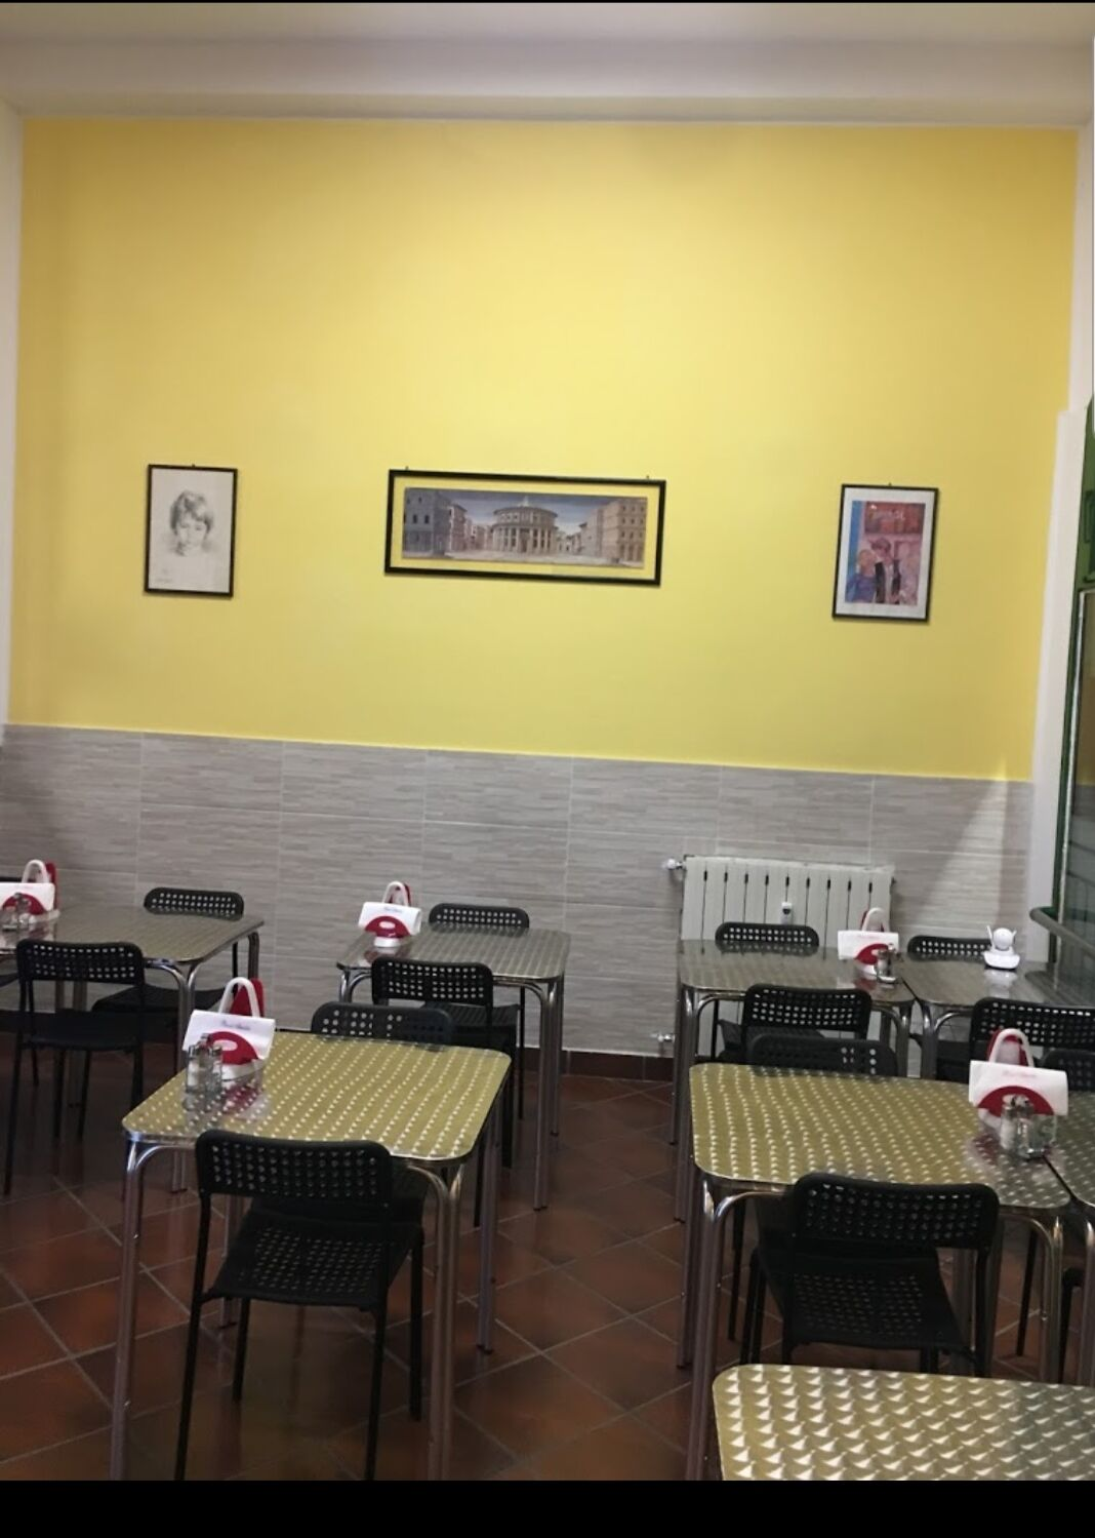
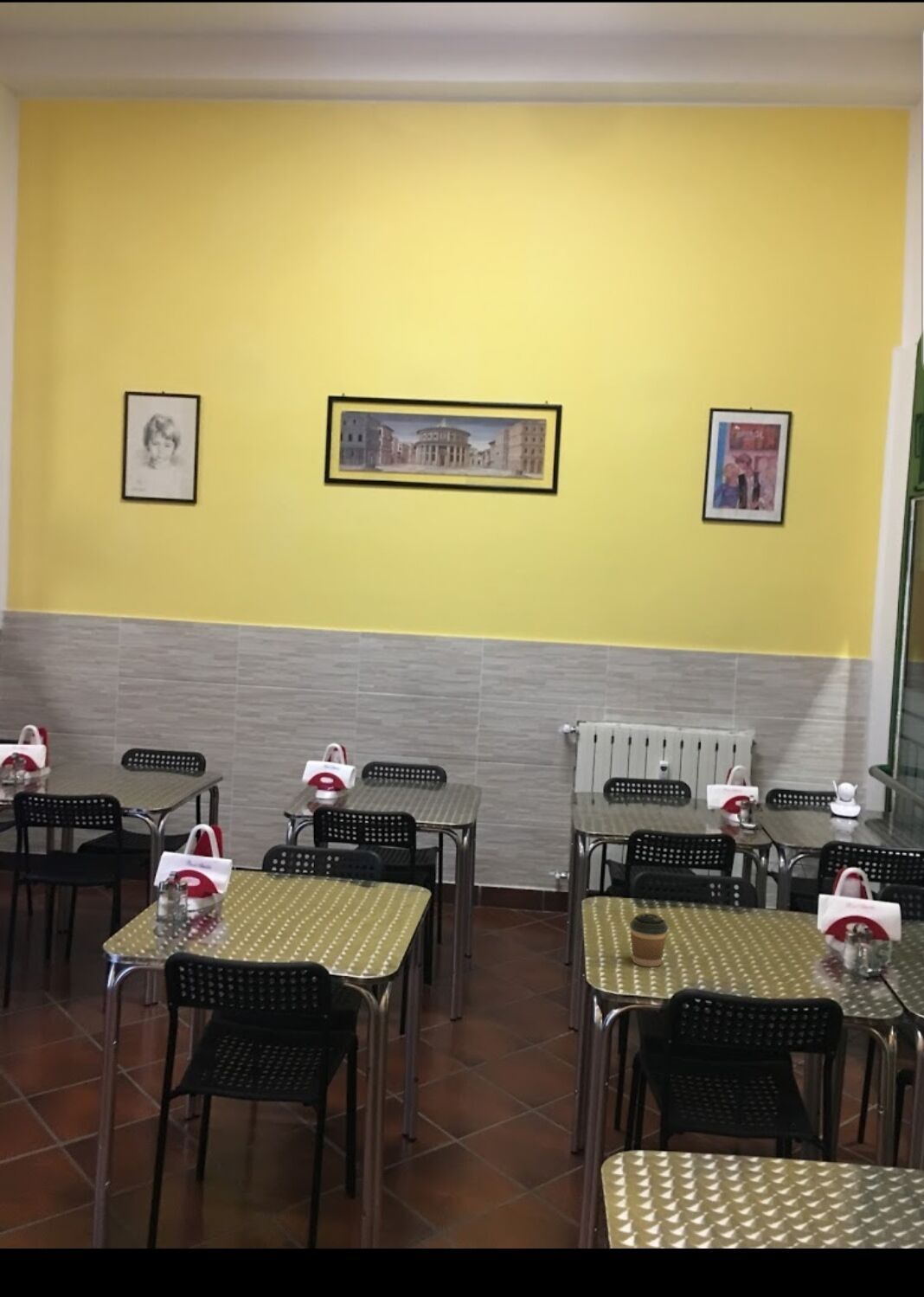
+ coffee cup [629,912,669,967]
